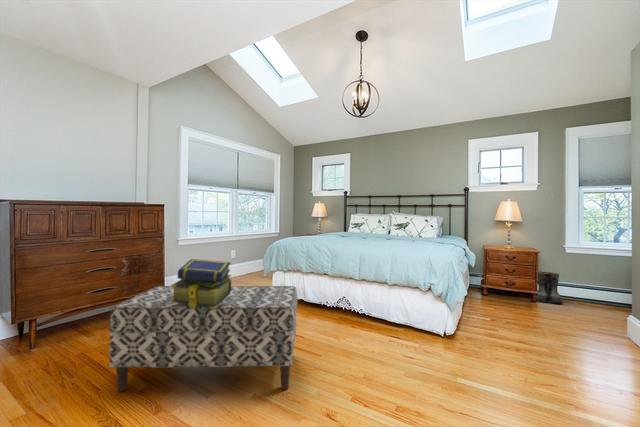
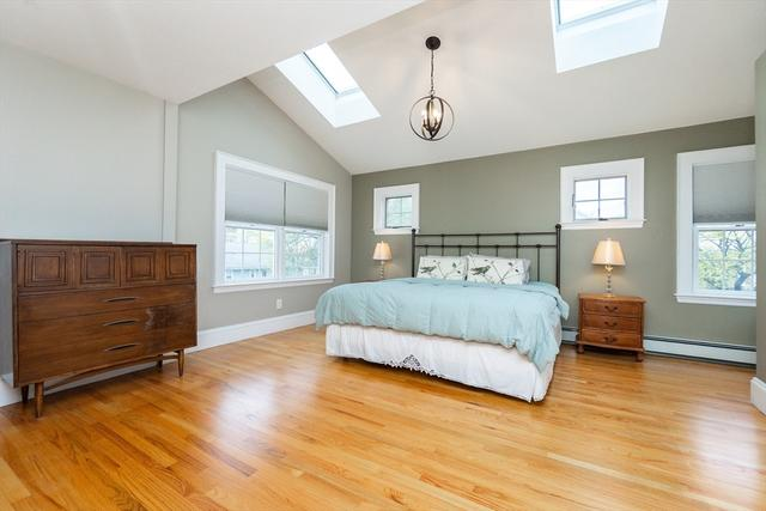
- stack of books [170,258,233,308]
- bench [108,285,298,393]
- boots [535,270,564,304]
